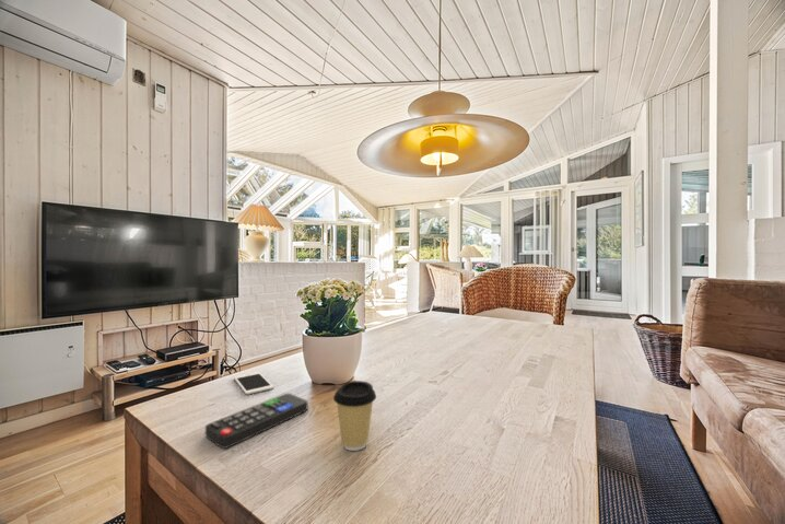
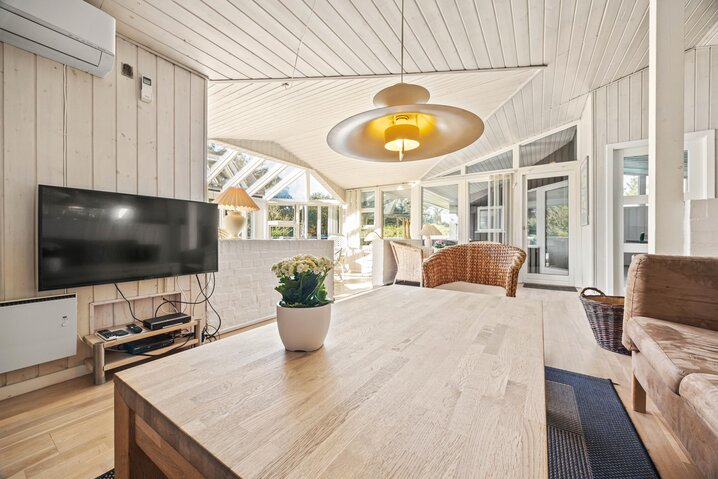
- cell phone [233,371,274,396]
- coffee cup [332,380,377,452]
- remote control [204,393,308,450]
